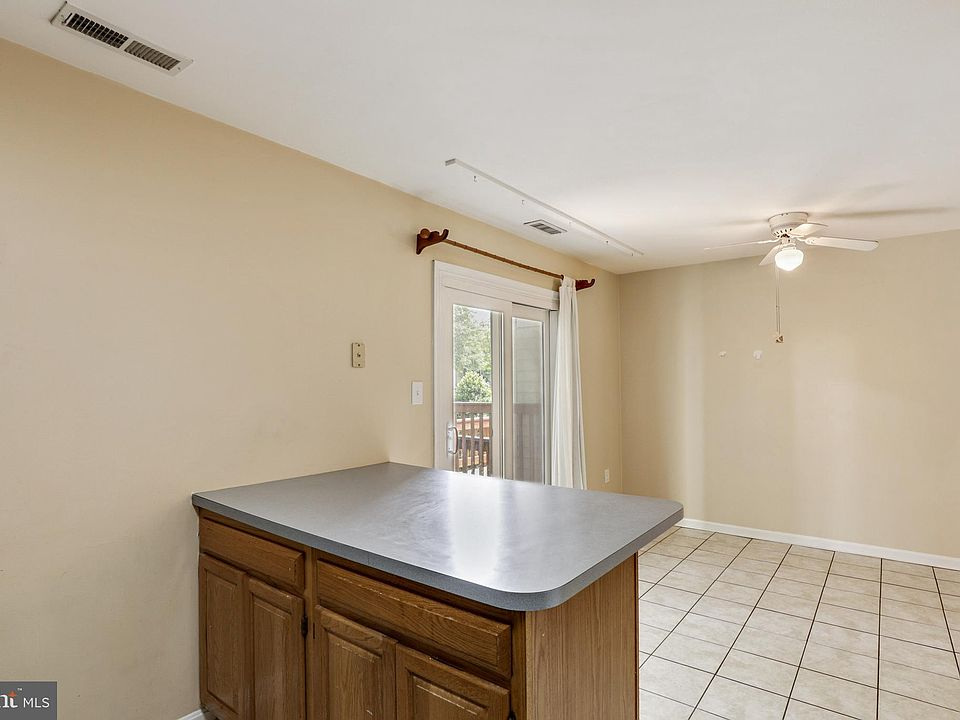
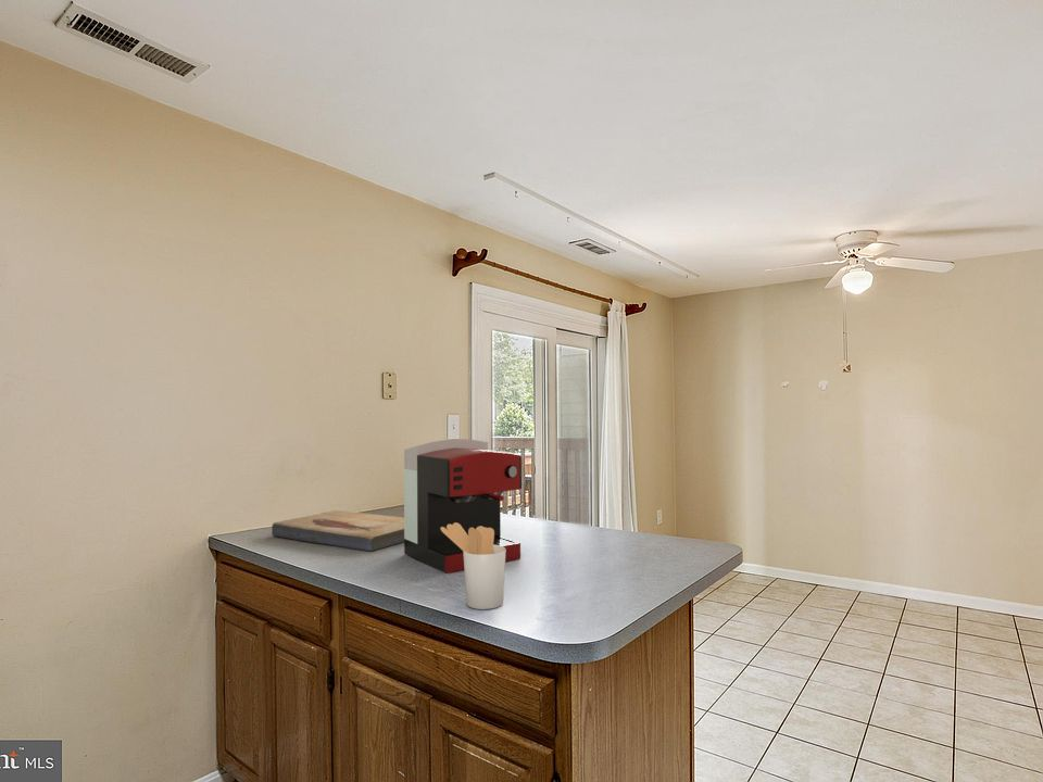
+ fish fossil [271,509,404,552]
+ utensil holder [440,522,506,610]
+ coffee maker [403,438,523,575]
